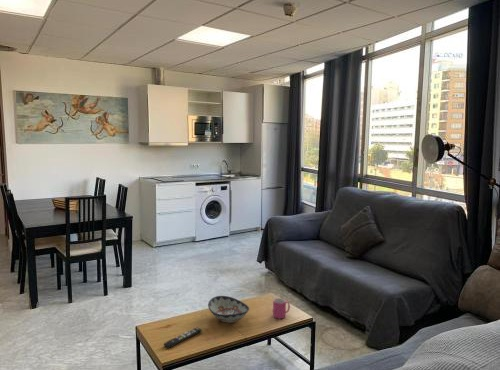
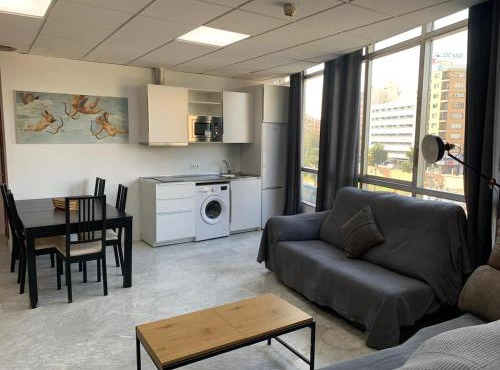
- decorative bowl [207,295,250,324]
- mug [272,297,291,320]
- remote control [163,326,203,350]
